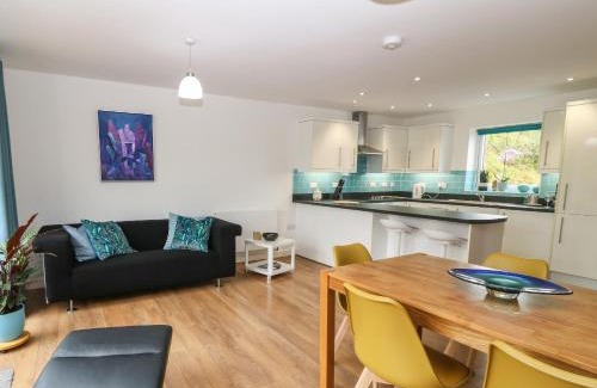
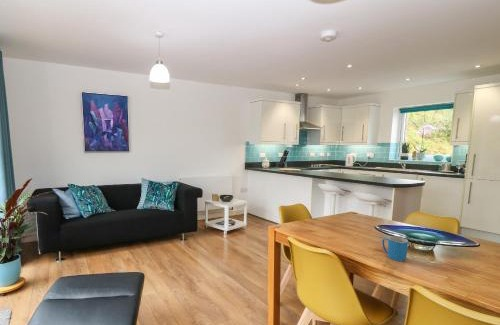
+ mug [381,235,409,262]
